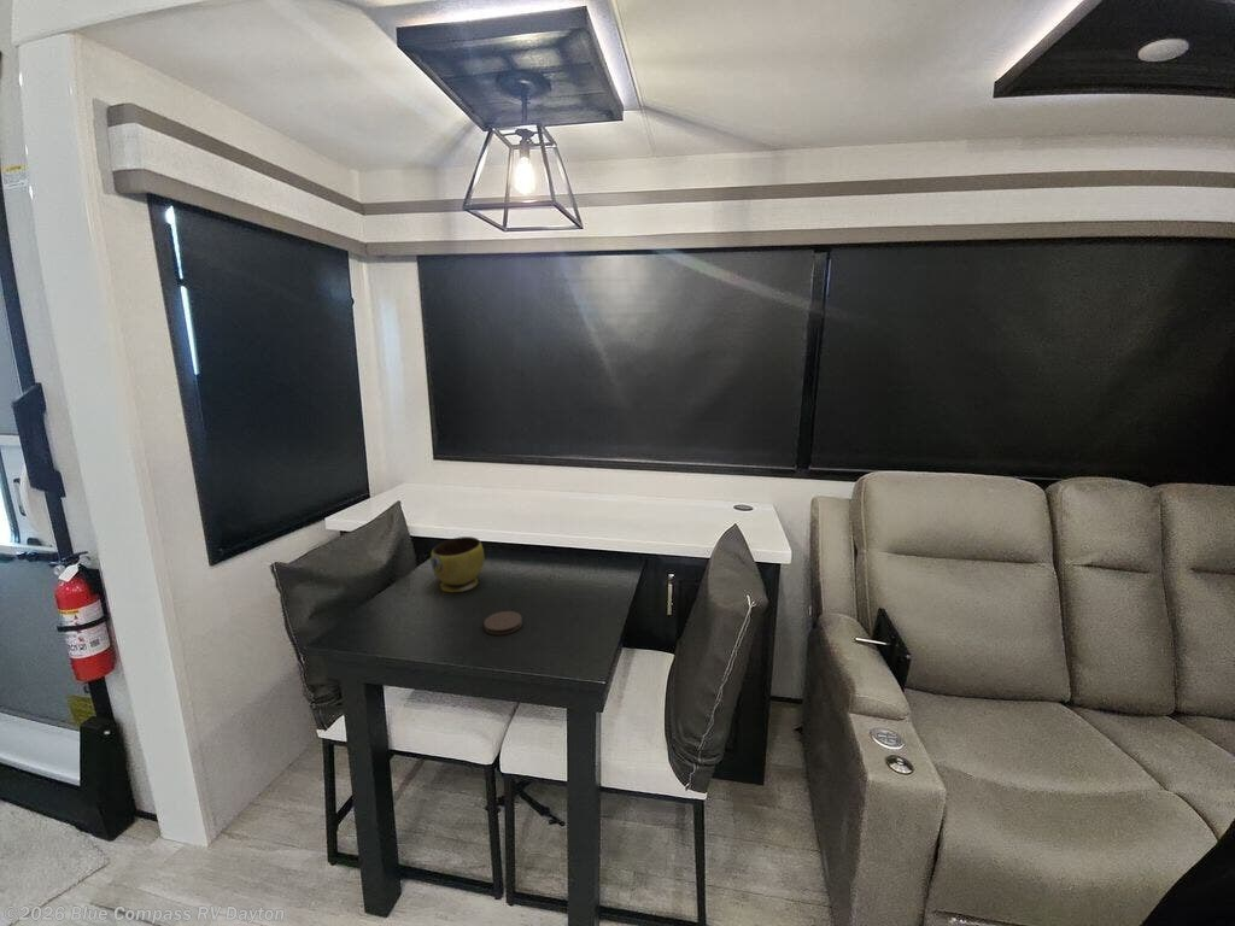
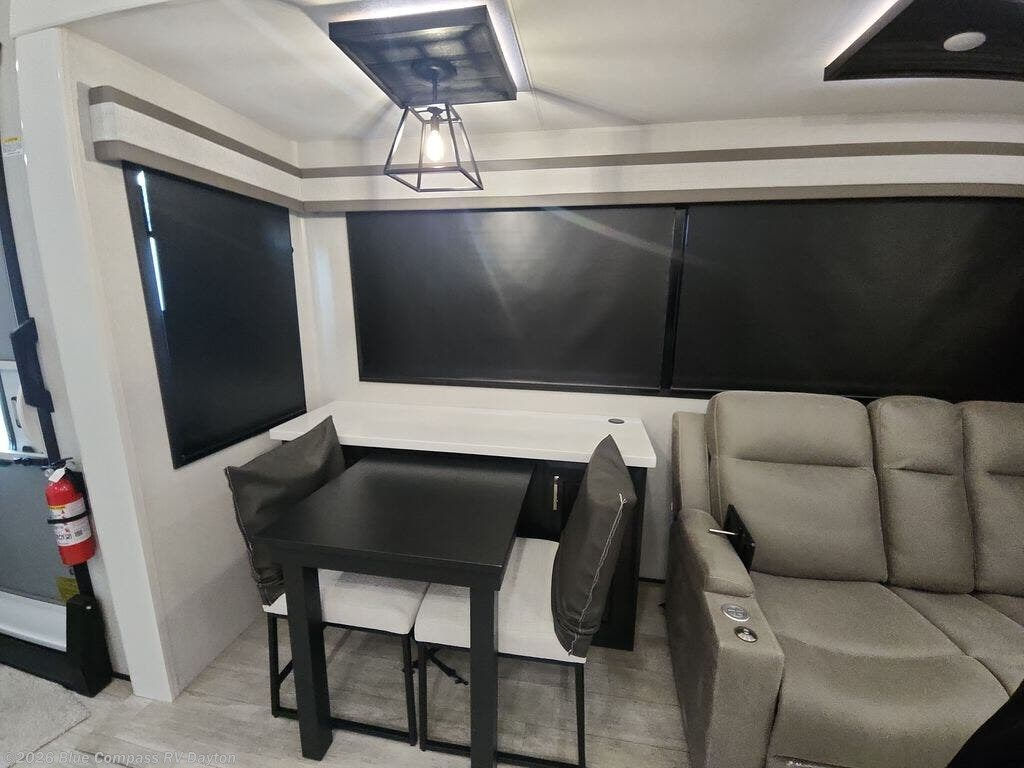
- coaster [482,610,523,637]
- bowl [429,535,485,593]
